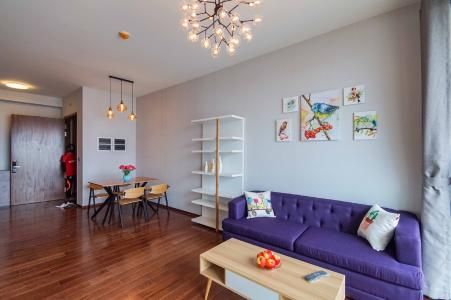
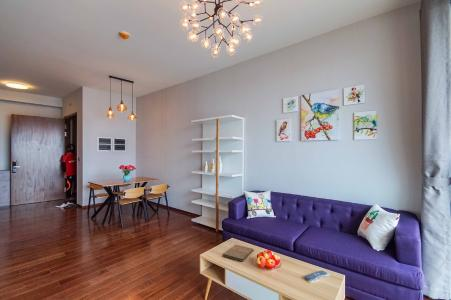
+ book [221,244,255,262]
